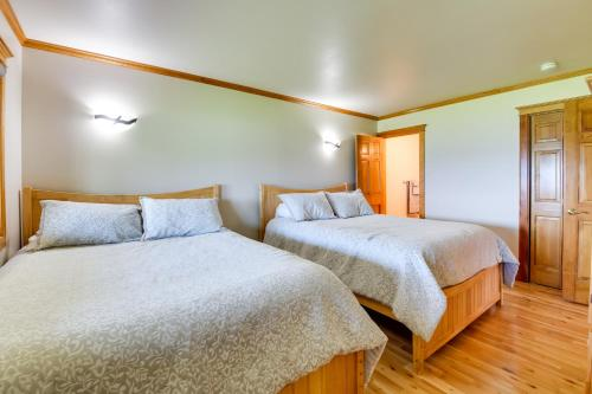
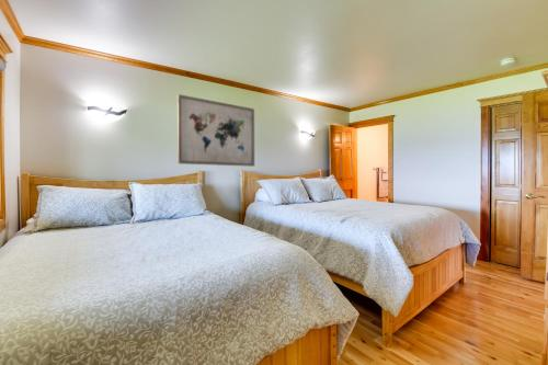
+ wall art [176,93,255,168]
